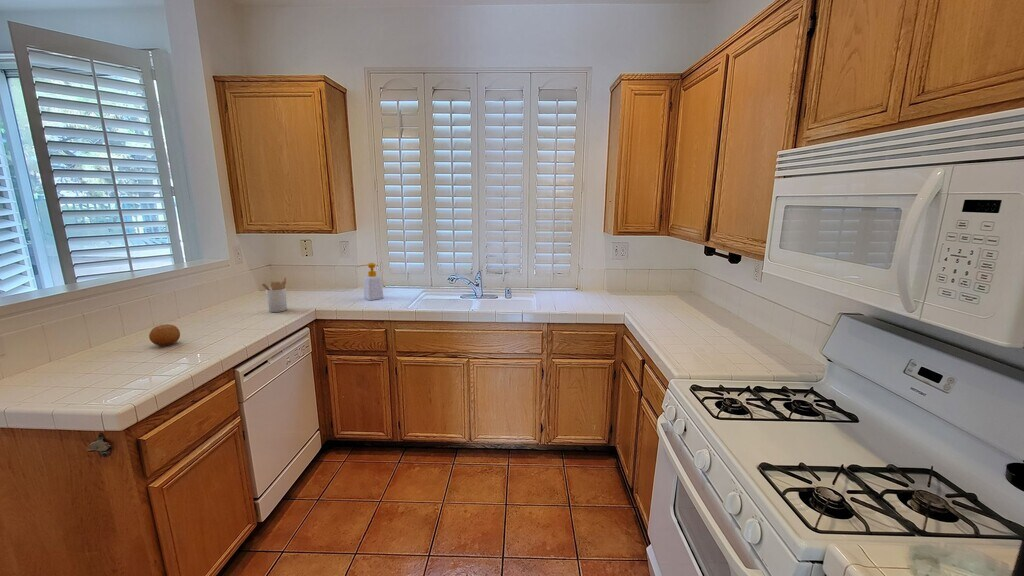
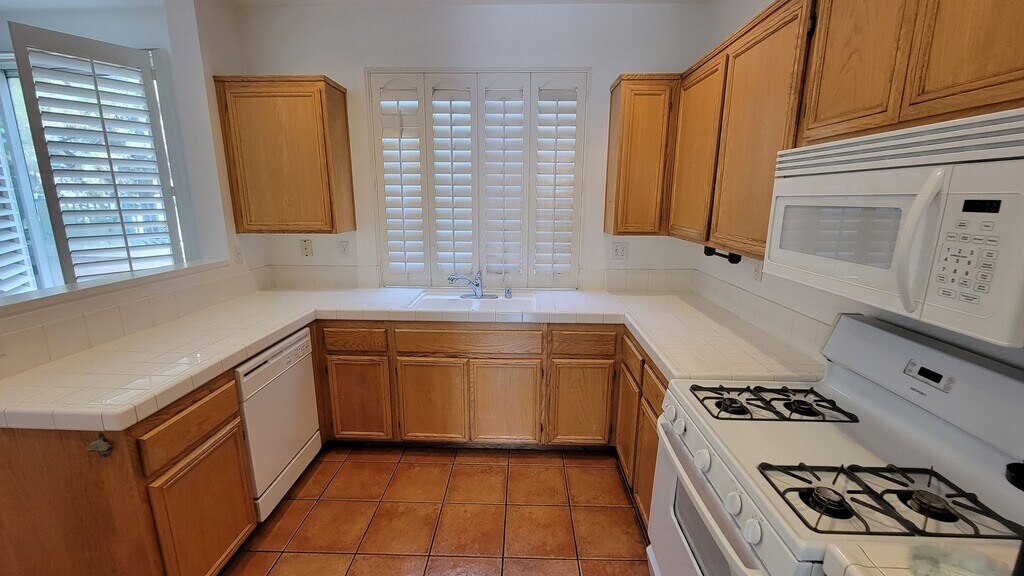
- utensil holder [260,277,288,313]
- soap bottle [356,262,385,301]
- fruit [148,323,181,347]
